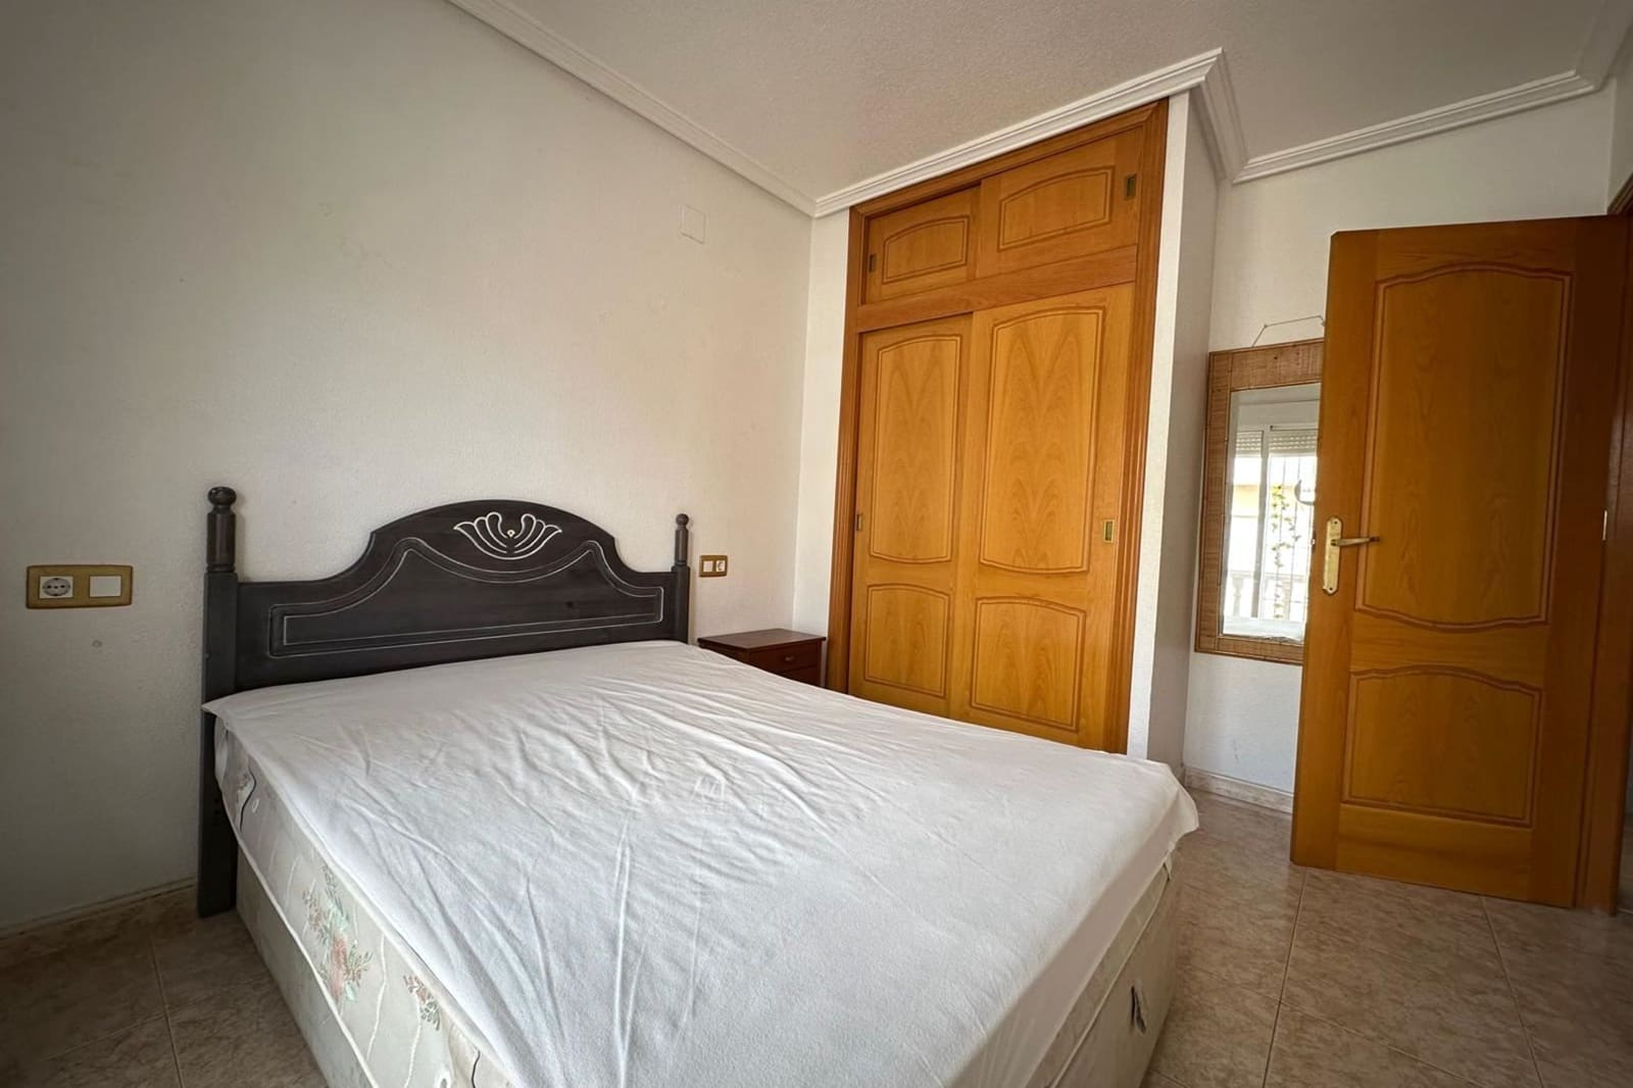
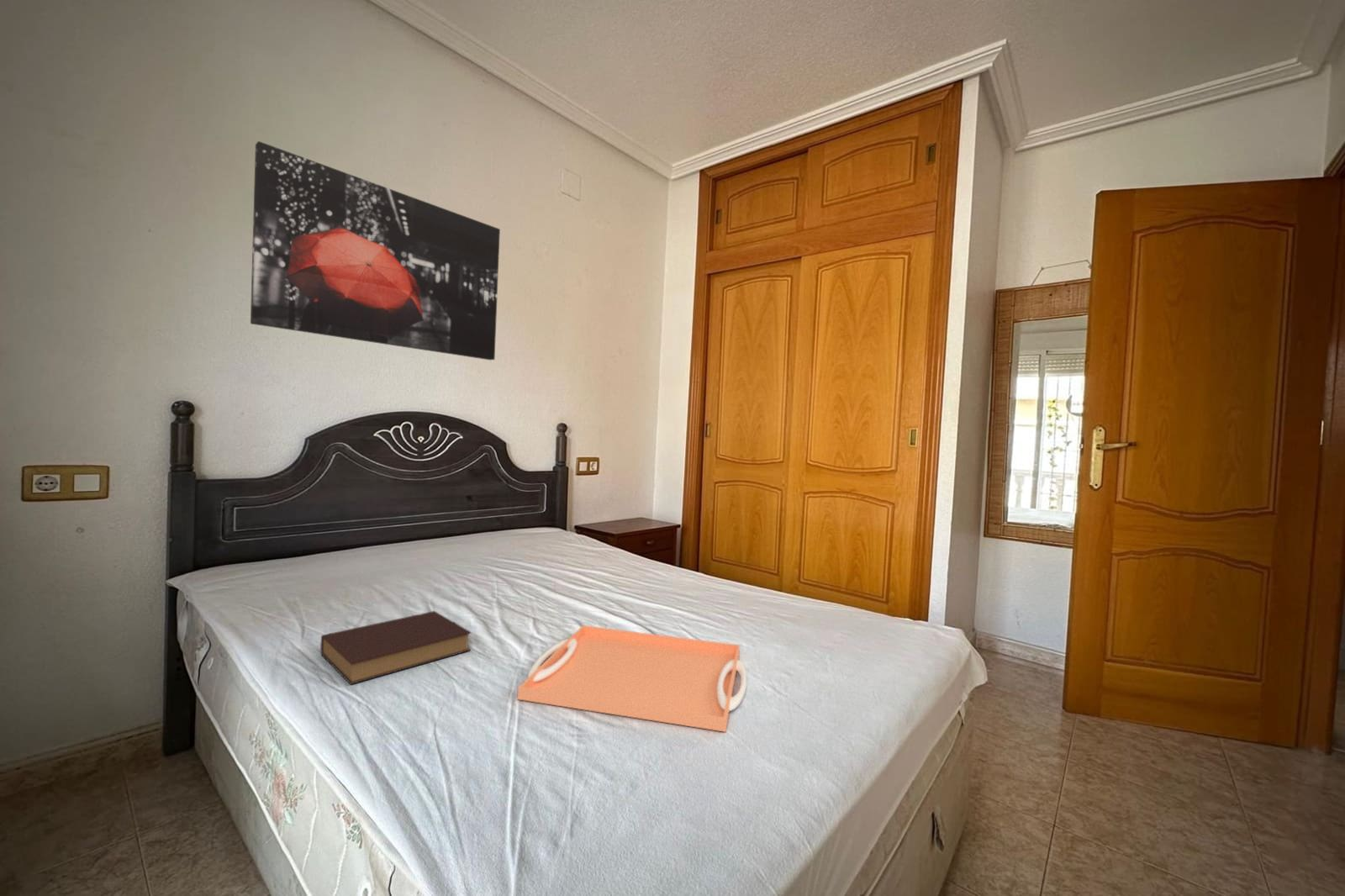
+ serving tray [517,625,747,733]
+ book [319,610,472,685]
+ wall art [250,140,501,361]
